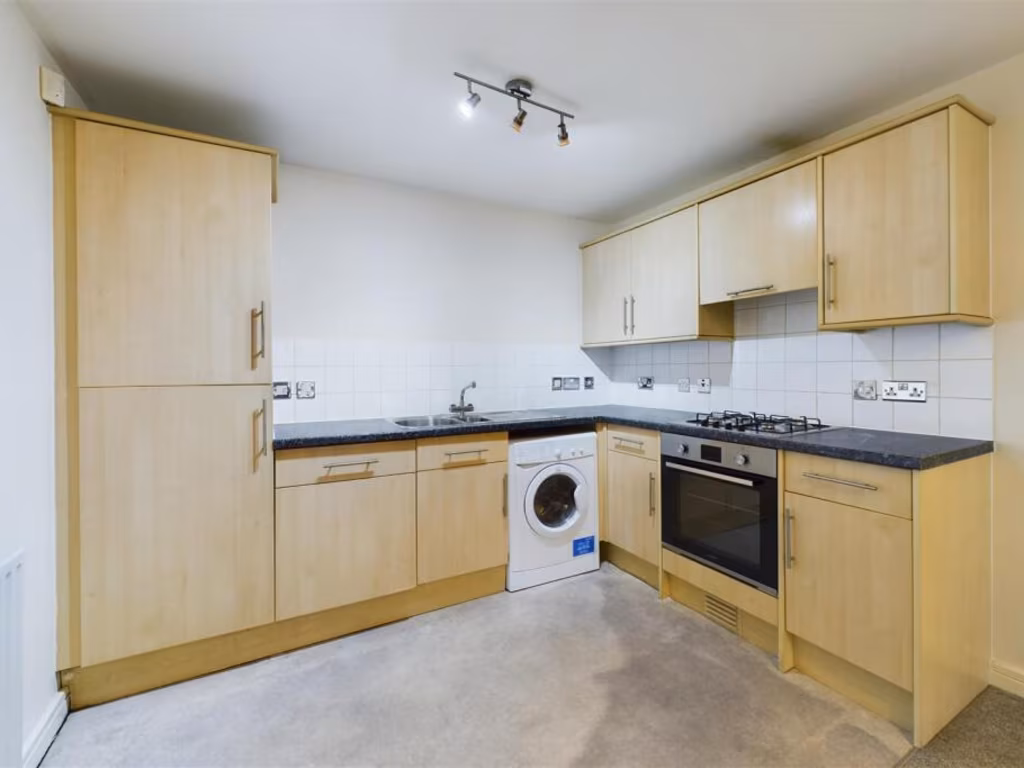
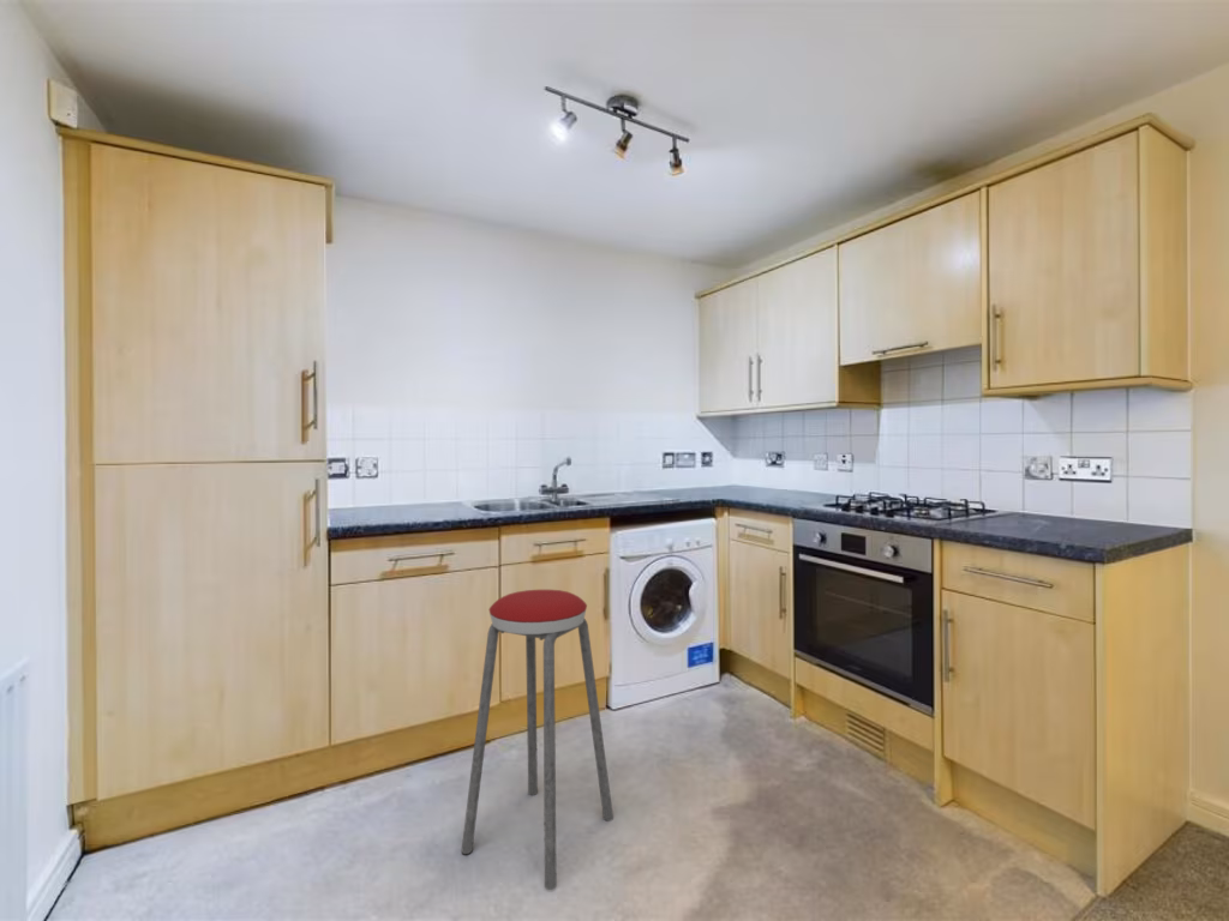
+ music stool [461,589,614,891]
